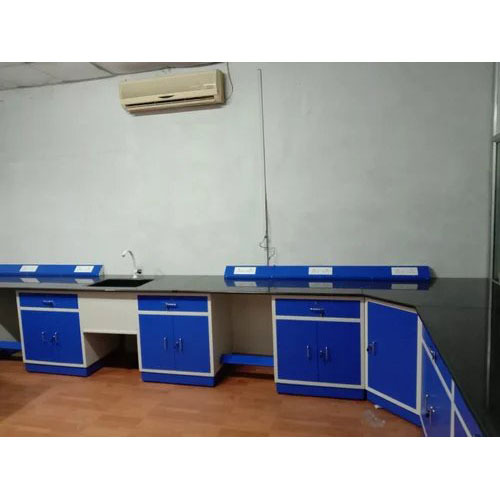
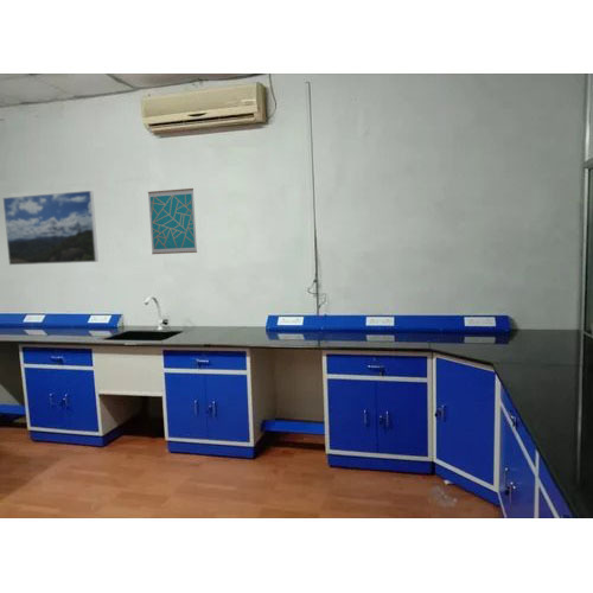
+ wall art [147,187,198,255]
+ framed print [2,190,100,266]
